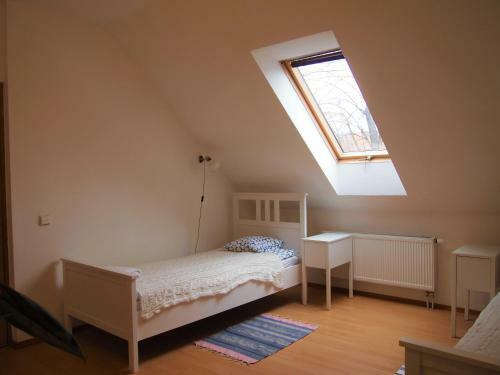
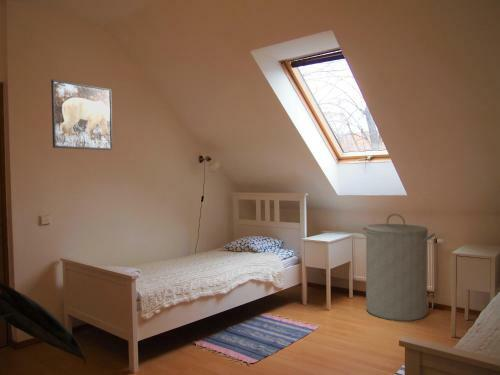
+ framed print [50,78,114,151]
+ laundry hamper [361,213,436,322]
